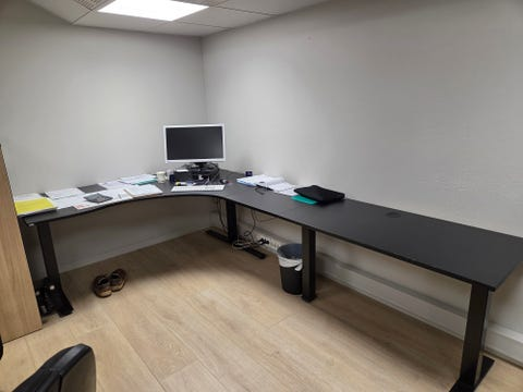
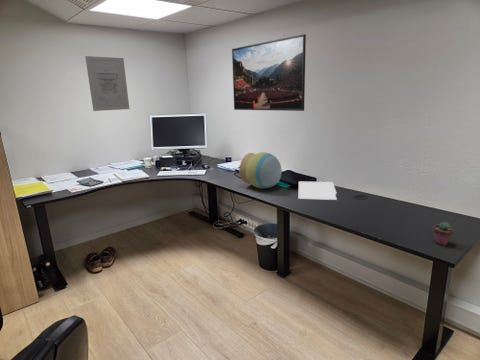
+ paper stack [297,181,338,201]
+ potted succulent [432,221,455,247]
+ wall art [84,55,130,112]
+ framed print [231,33,307,112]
+ vase [238,151,283,190]
